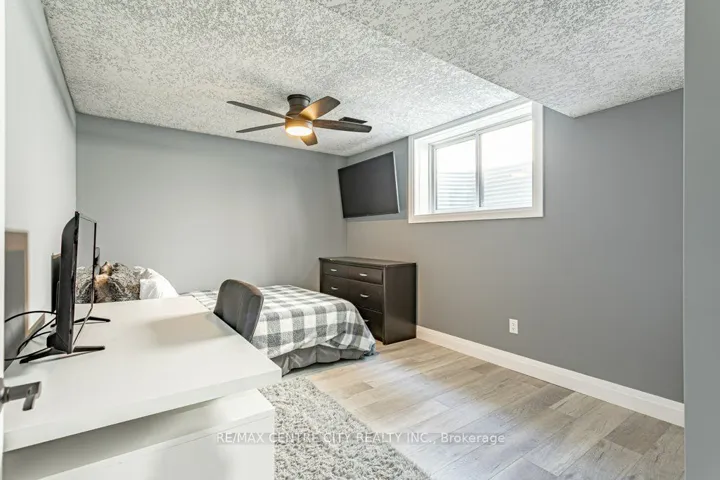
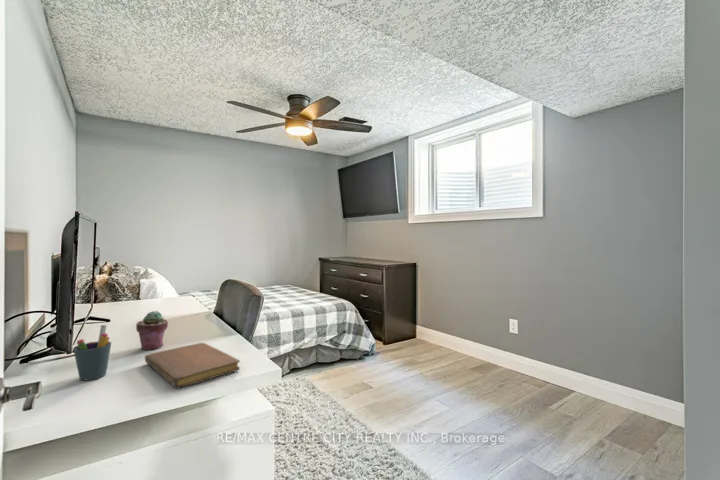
+ potted succulent [135,310,169,351]
+ pen holder [72,324,112,382]
+ notebook [144,342,241,389]
